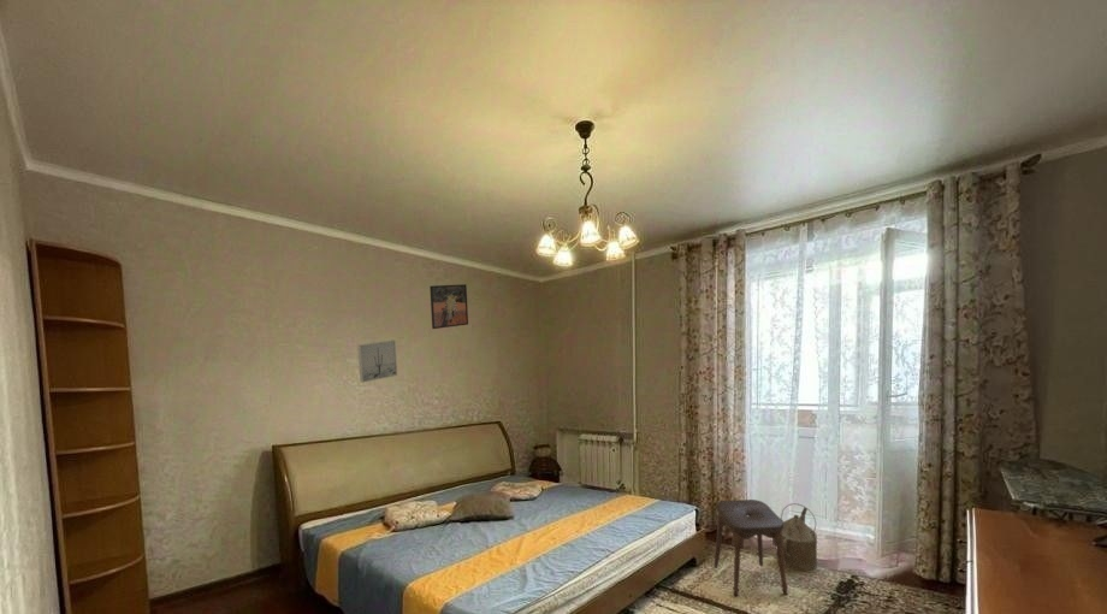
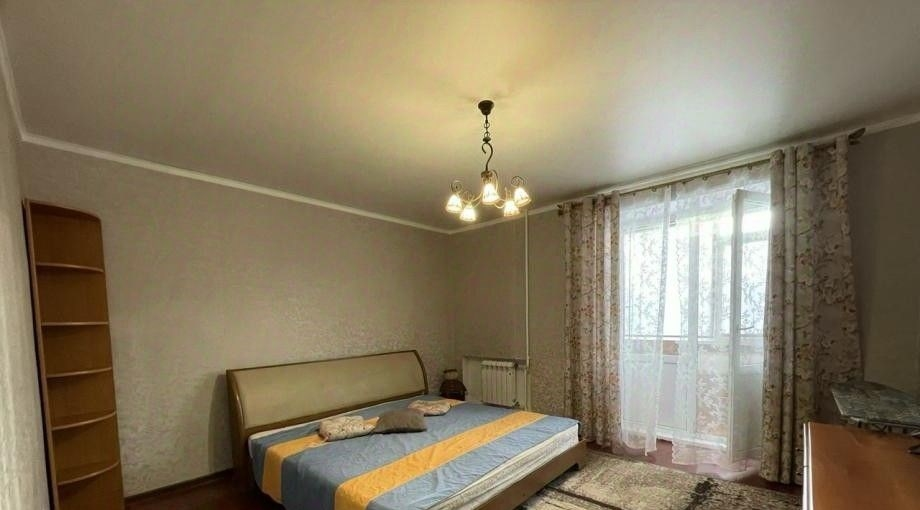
- wall art [356,338,398,384]
- stool [712,498,789,597]
- watering can [776,502,818,572]
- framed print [428,283,469,330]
